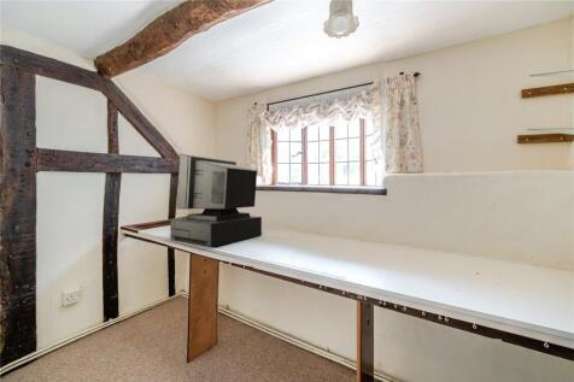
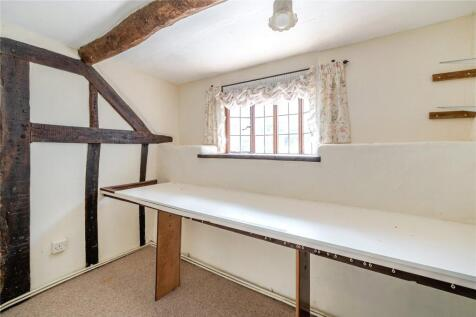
- monitor [170,153,263,248]
